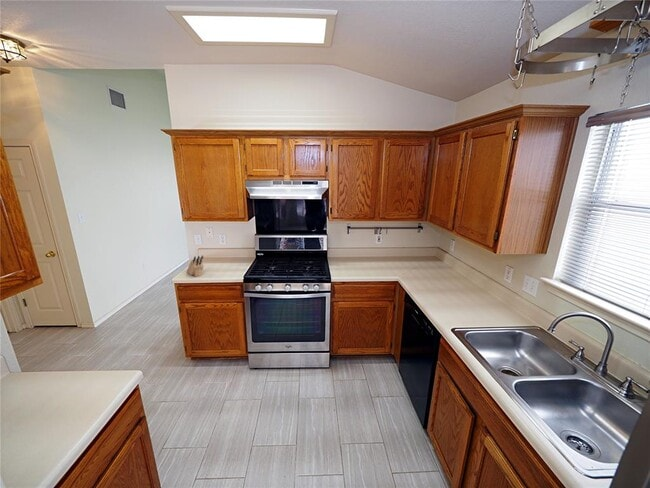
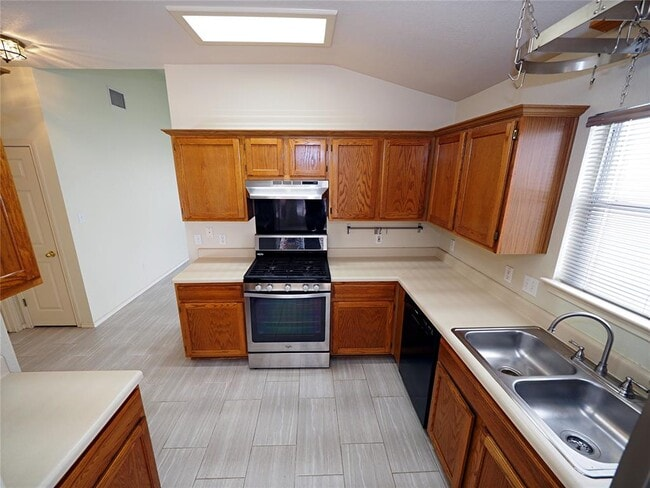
- knife block [186,254,205,277]
